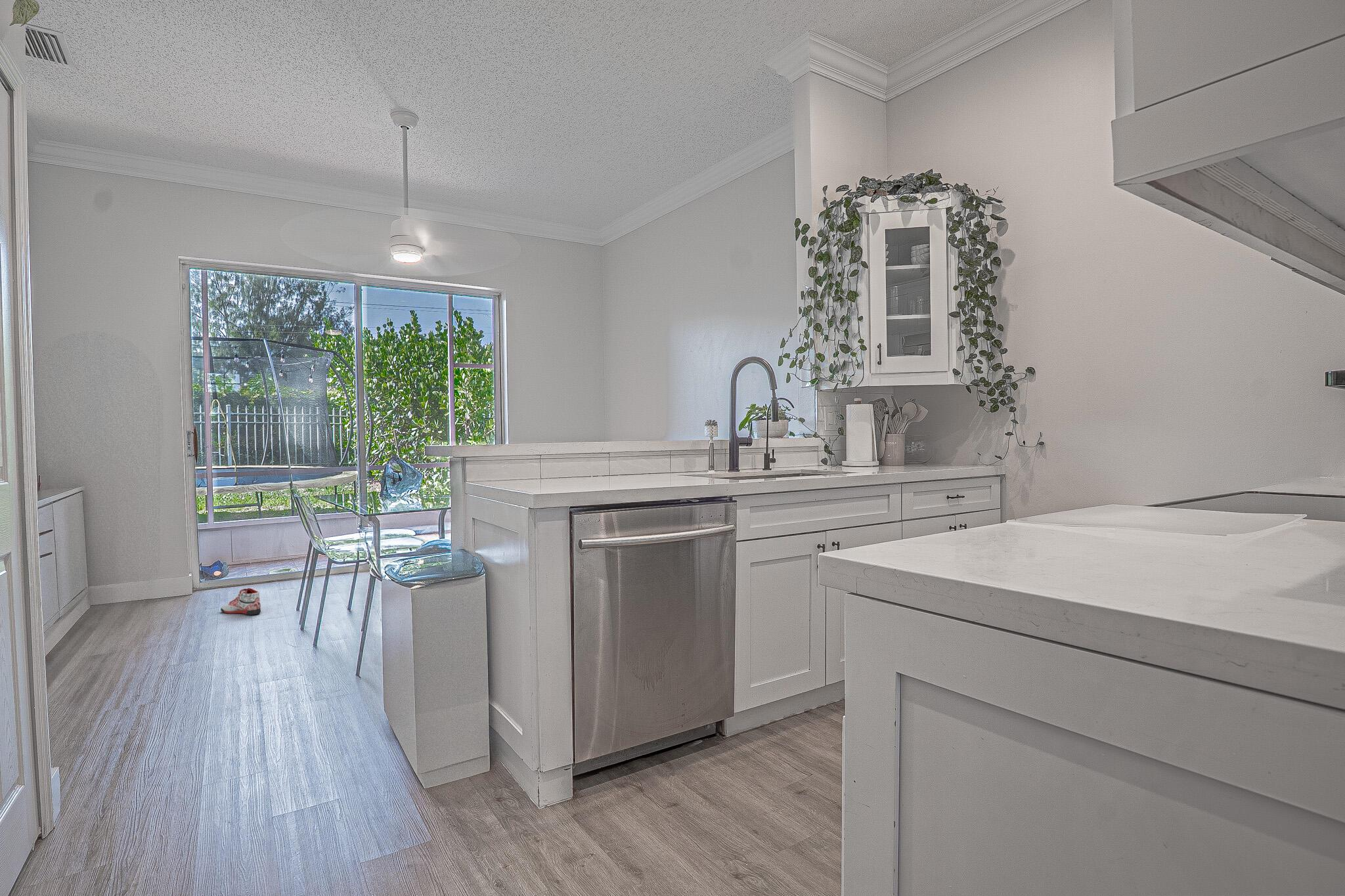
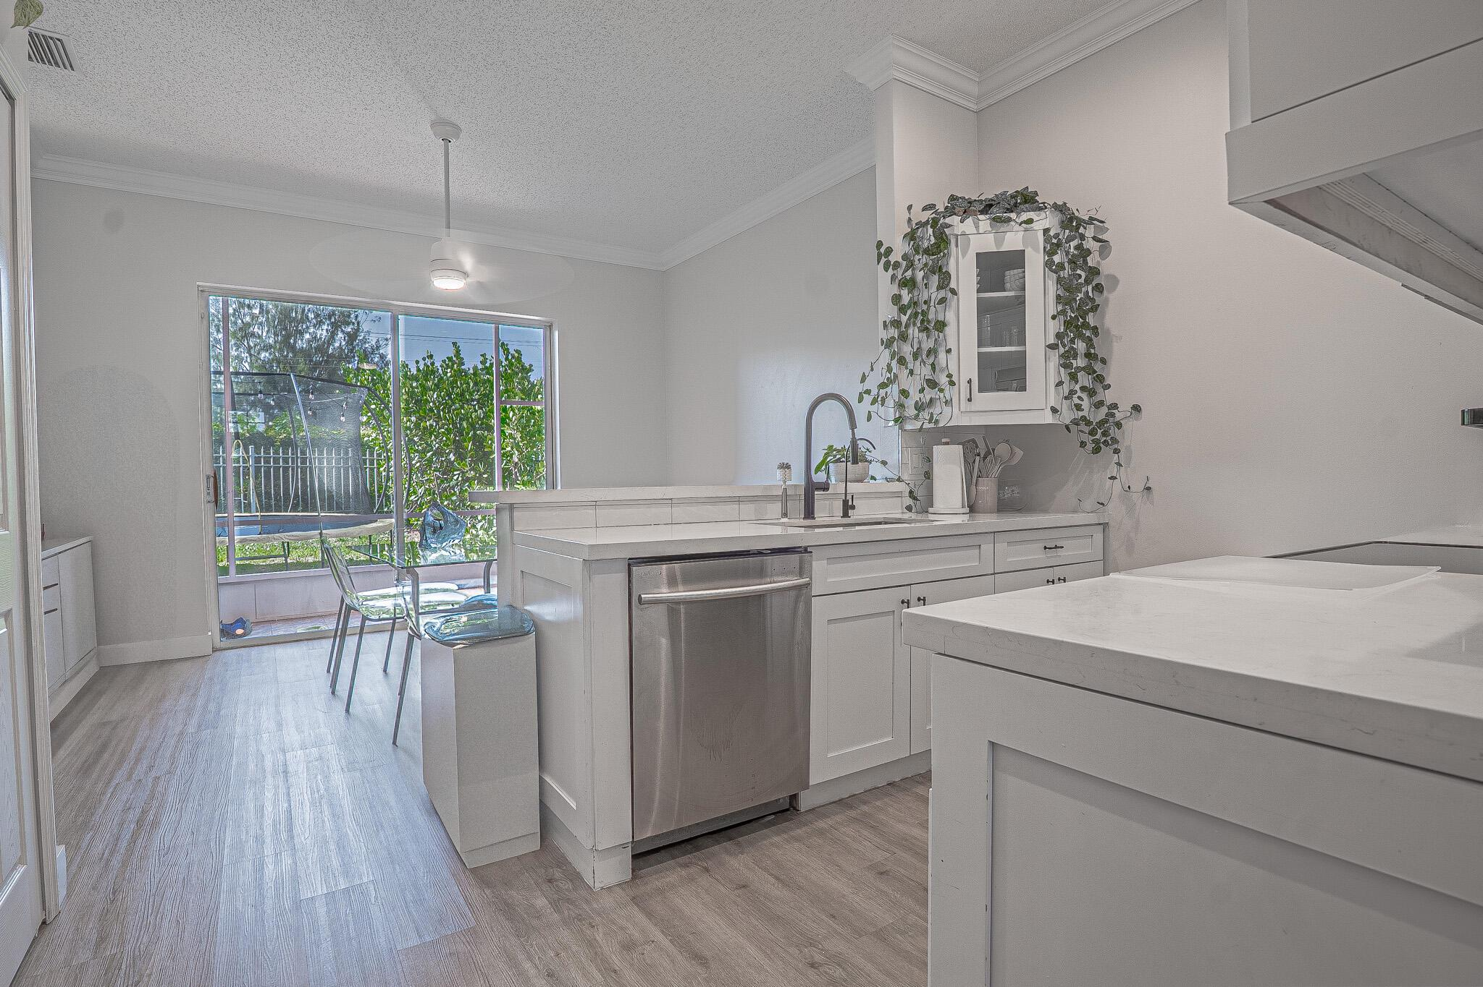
- sneaker [220,587,261,616]
